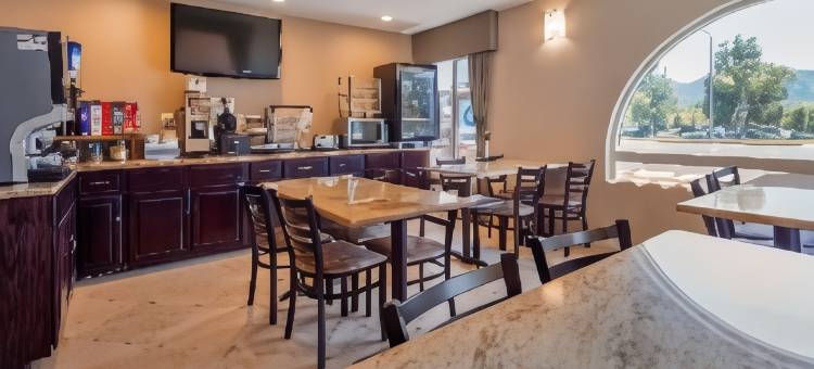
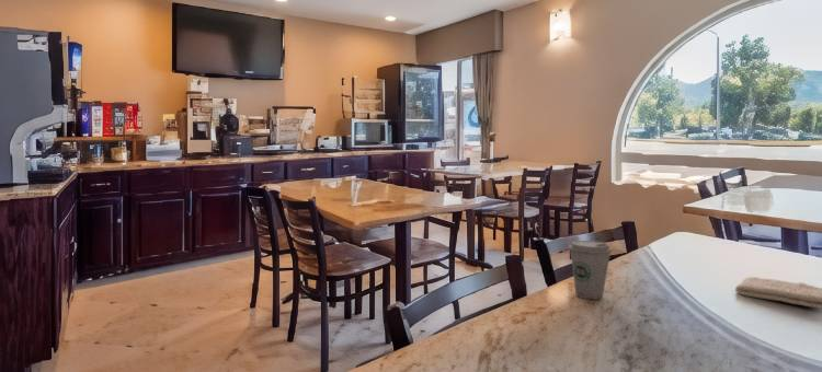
+ coffee cup [568,240,614,300]
+ washcloth [734,276,822,310]
